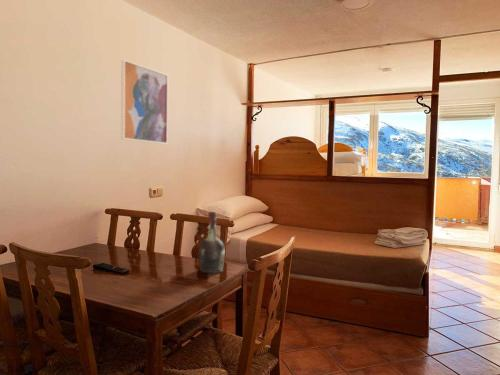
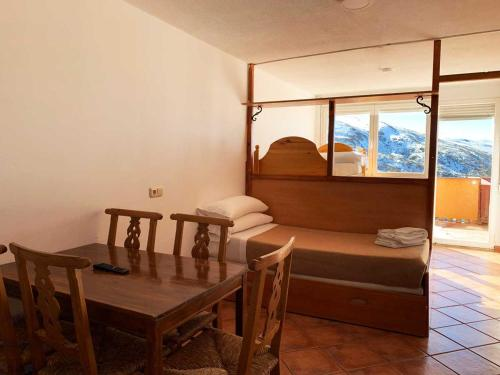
- cognac bottle [198,211,226,274]
- wall art [120,59,169,145]
